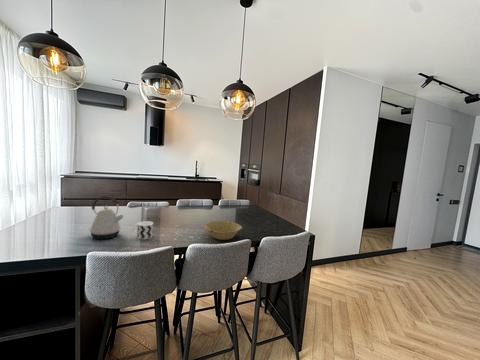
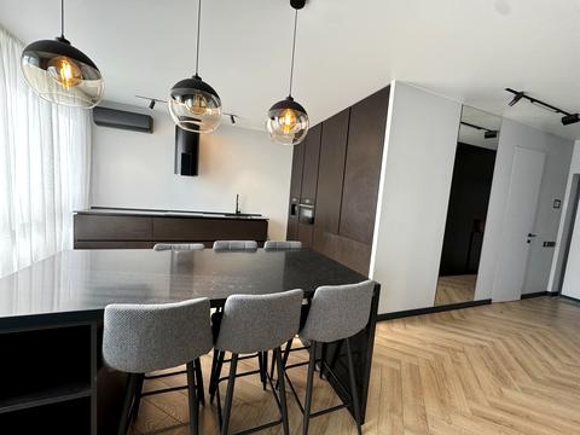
- bowl [204,220,243,241]
- kettle [88,195,125,240]
- cup [132,220,154,240]
